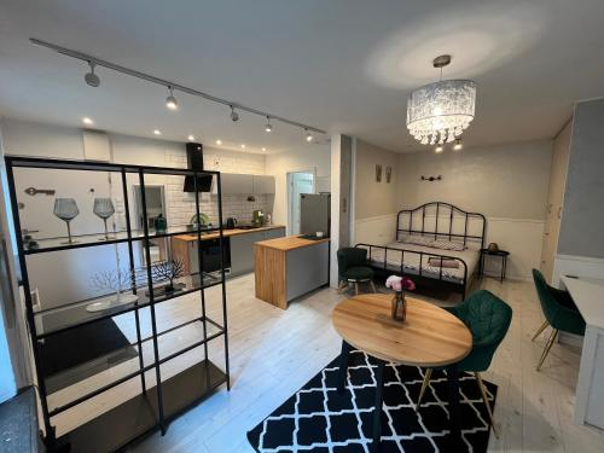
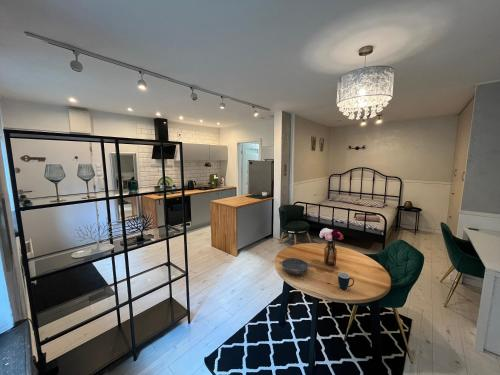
+ mug [337,271,355,290]
+ bowl [278,257,314,276]
